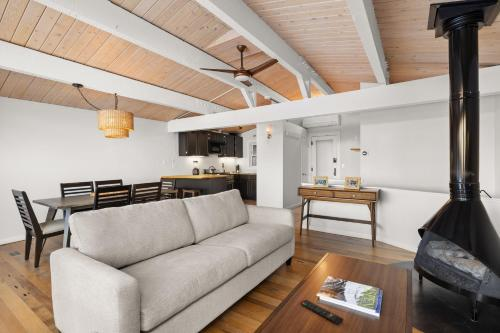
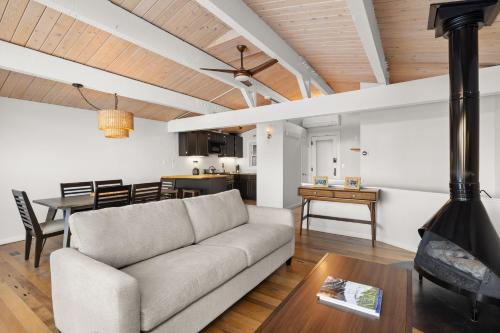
- remote control [300,299,345,325]
